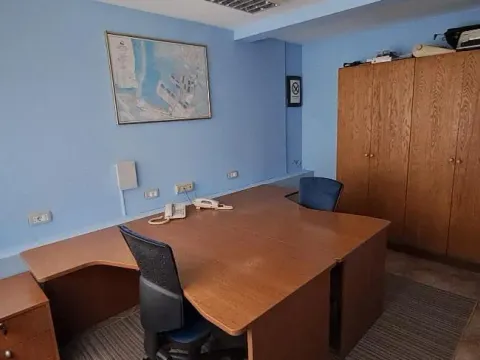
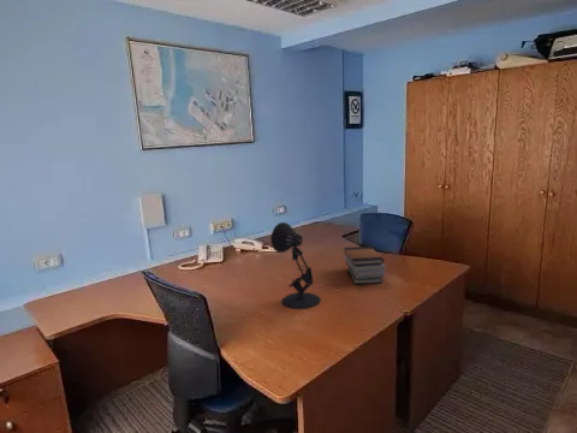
+ book stack [343,245,386,285]
+ desk lamp [269,221,322,310]
